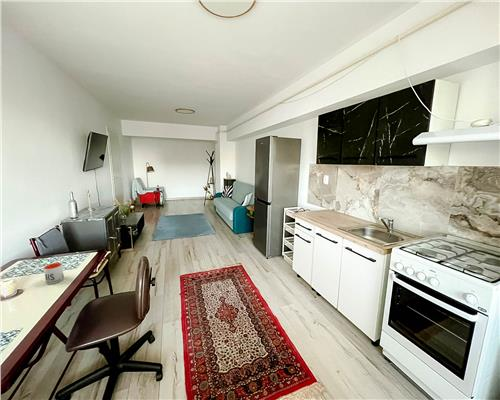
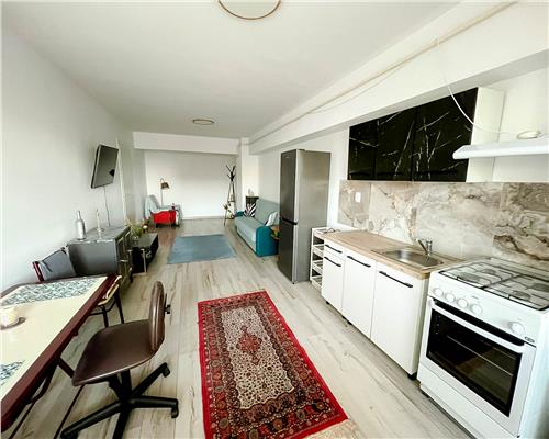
- mug [43,262,65,285]
